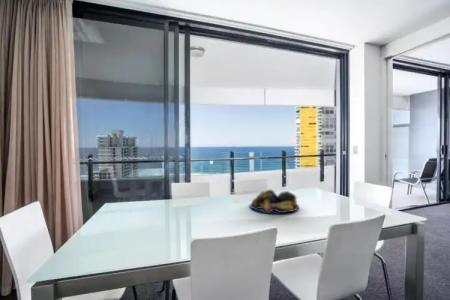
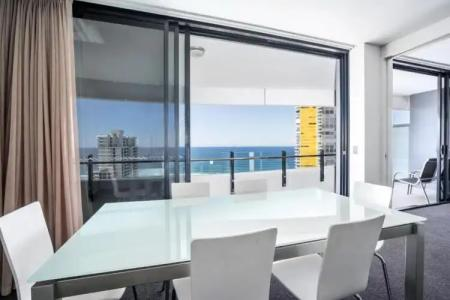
- fruit bowl [249,188,300,214]
